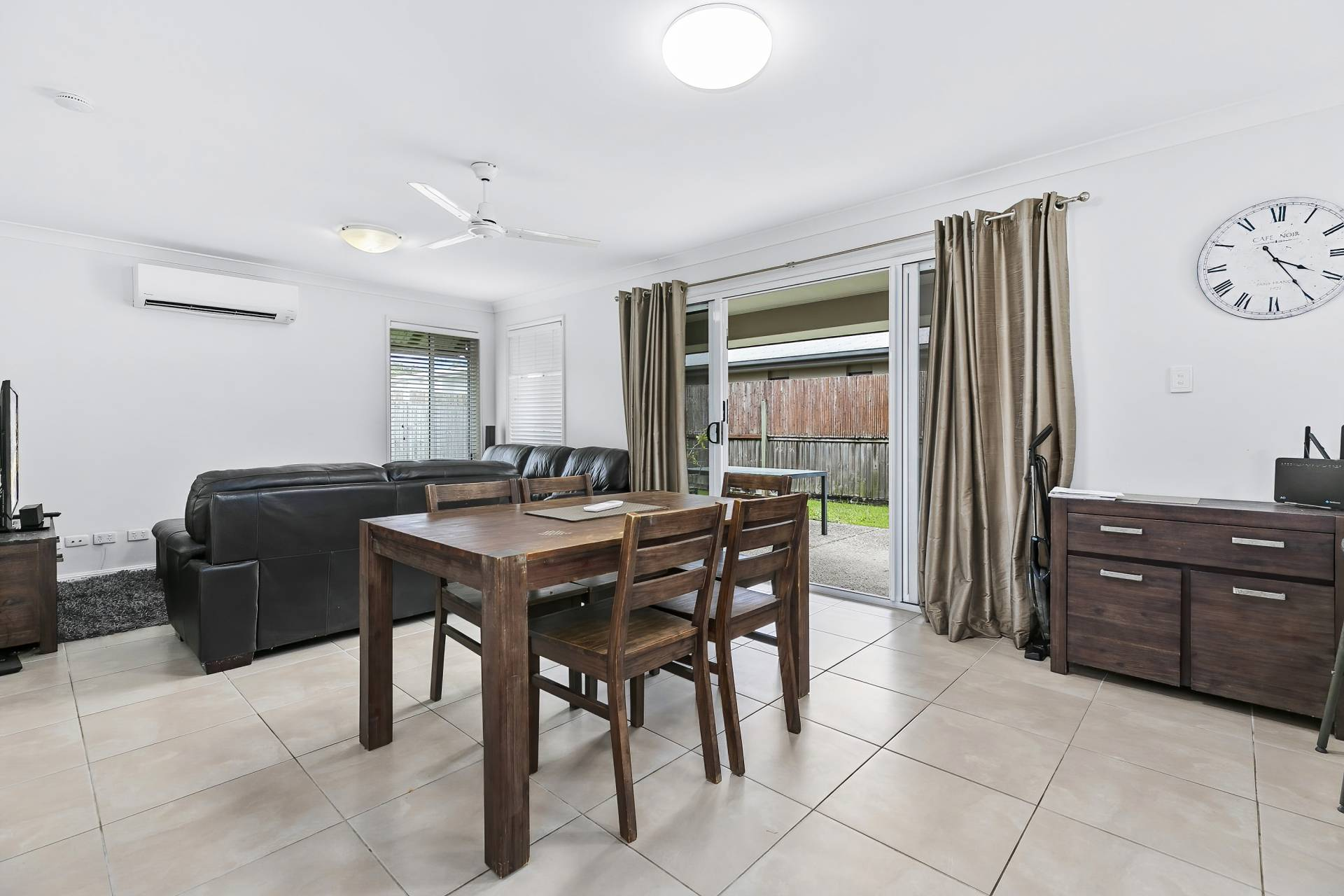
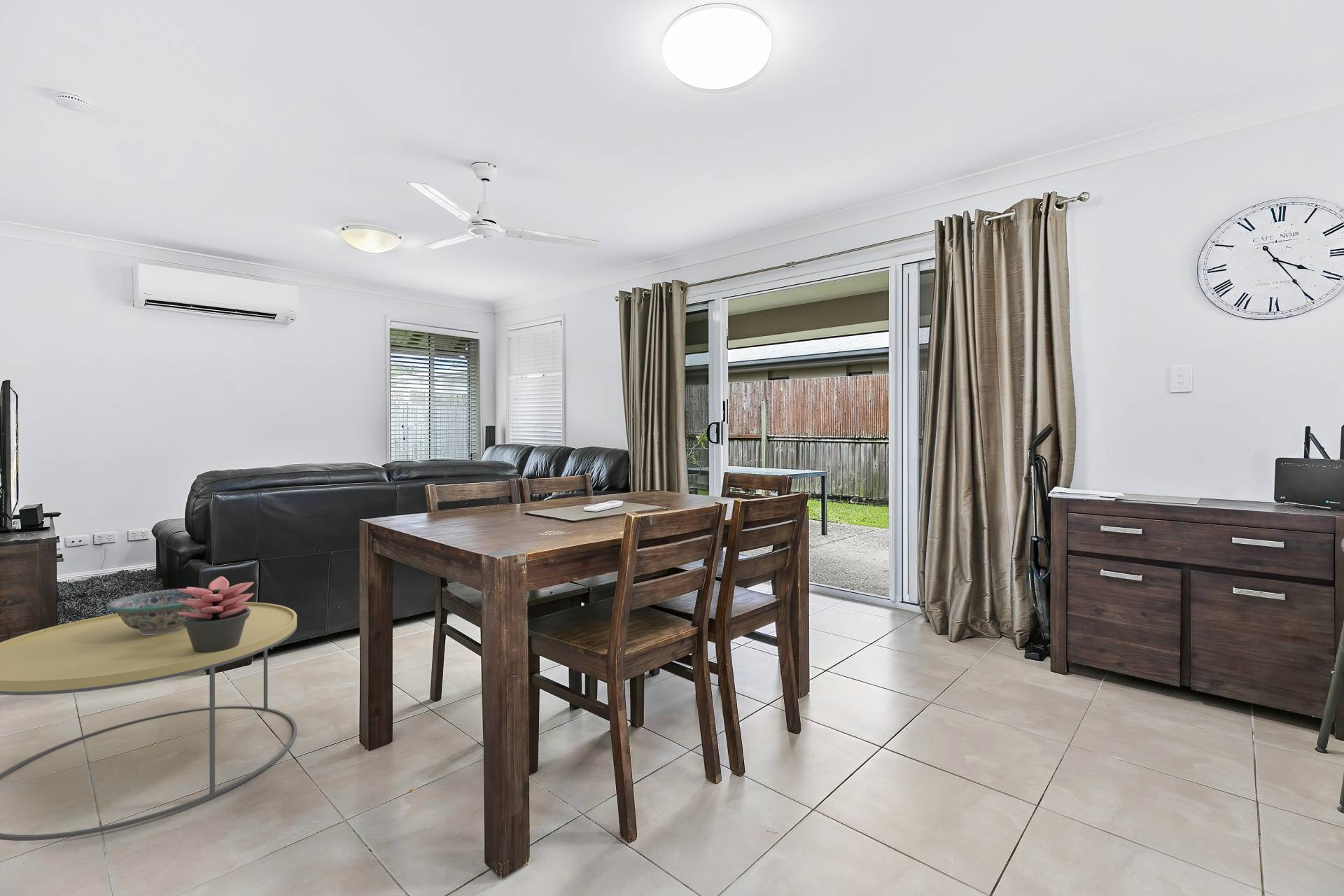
+ coffee table [0,601,297,841]
+ decorative bowl [106,589,200,635]
+ succulent plant [176,575,254,653]
